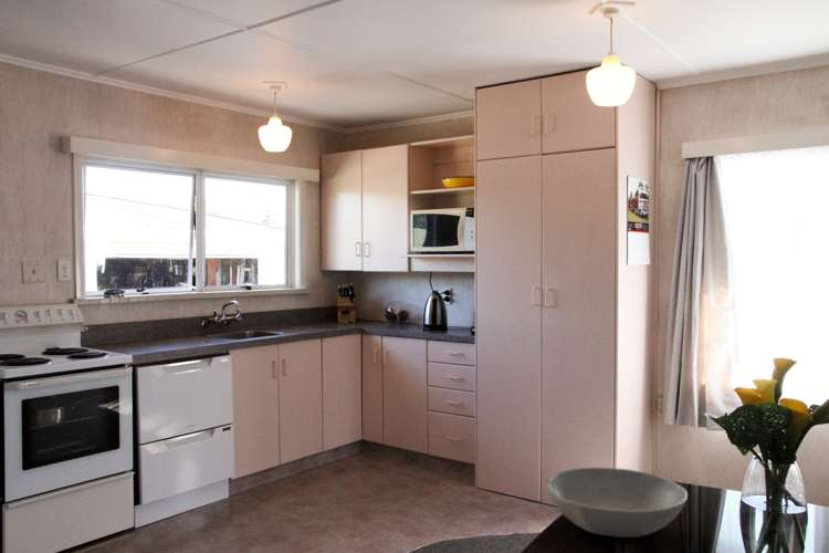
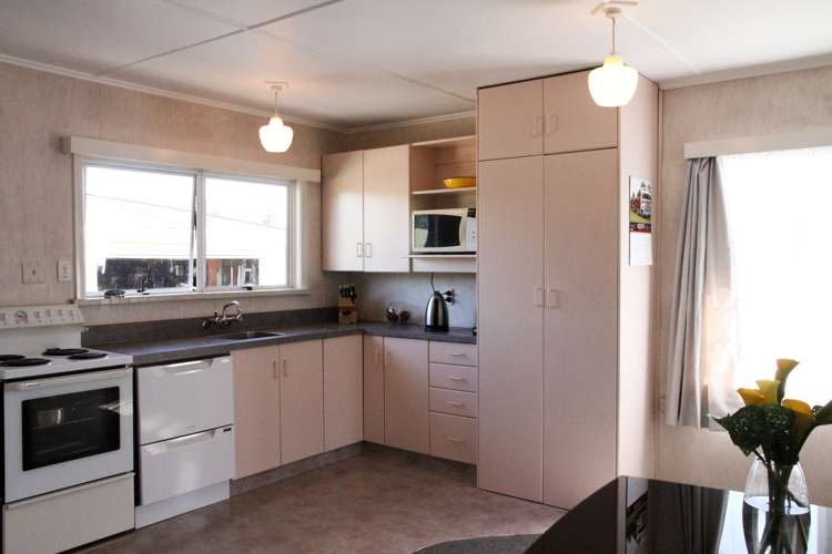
- bowl [545,467,689,539]
